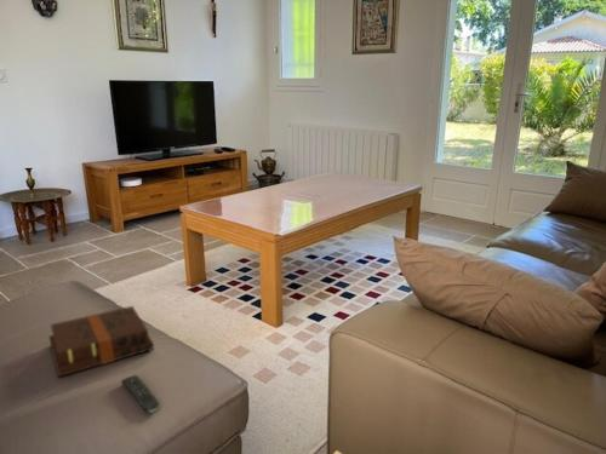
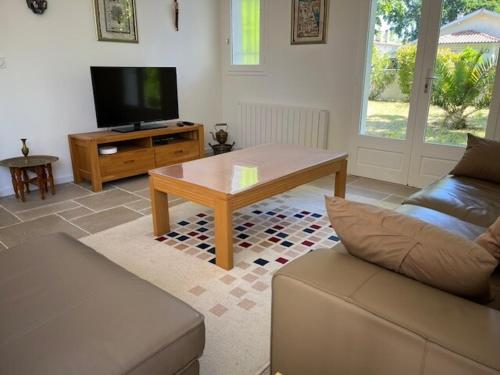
- remote control [120,374,160,414]
- hardback book [47,305,155,378]
